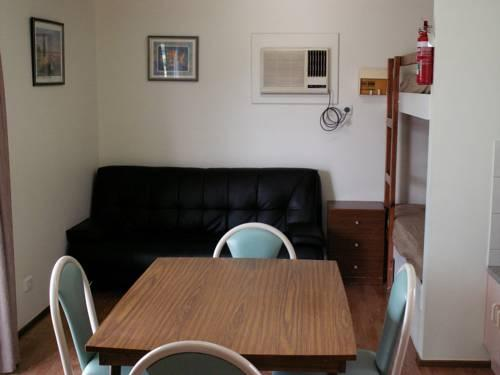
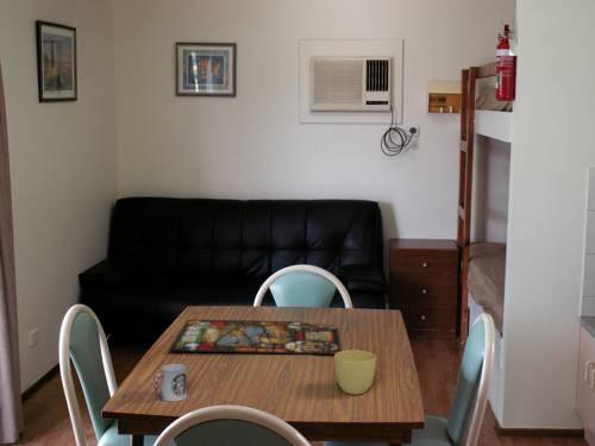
+ cup [333,348,377,396]
+ stained glass panel [168,319,342,356]
+ cup [152,363,188,402]
